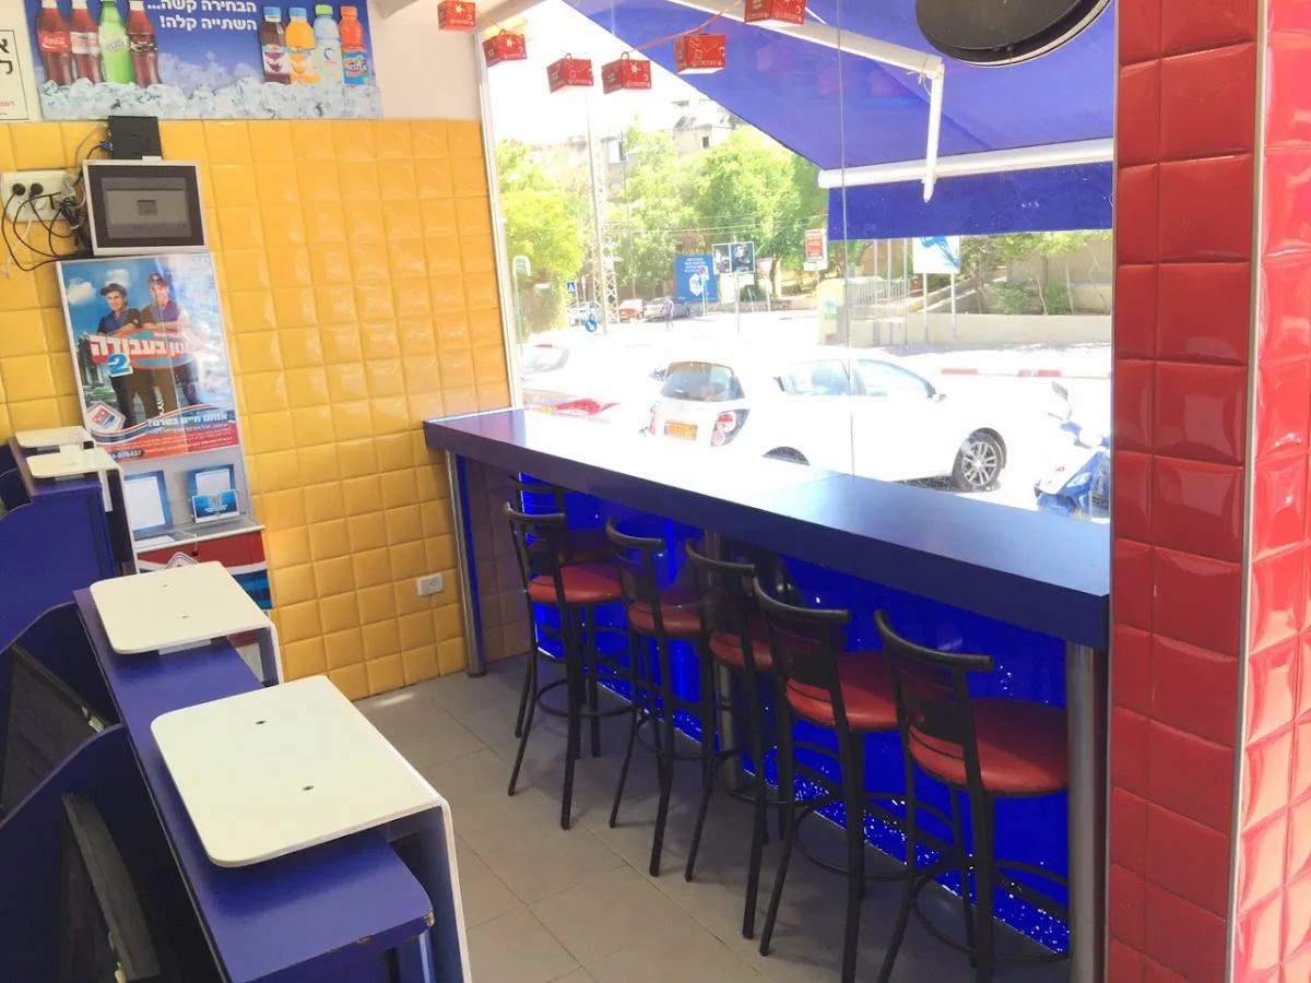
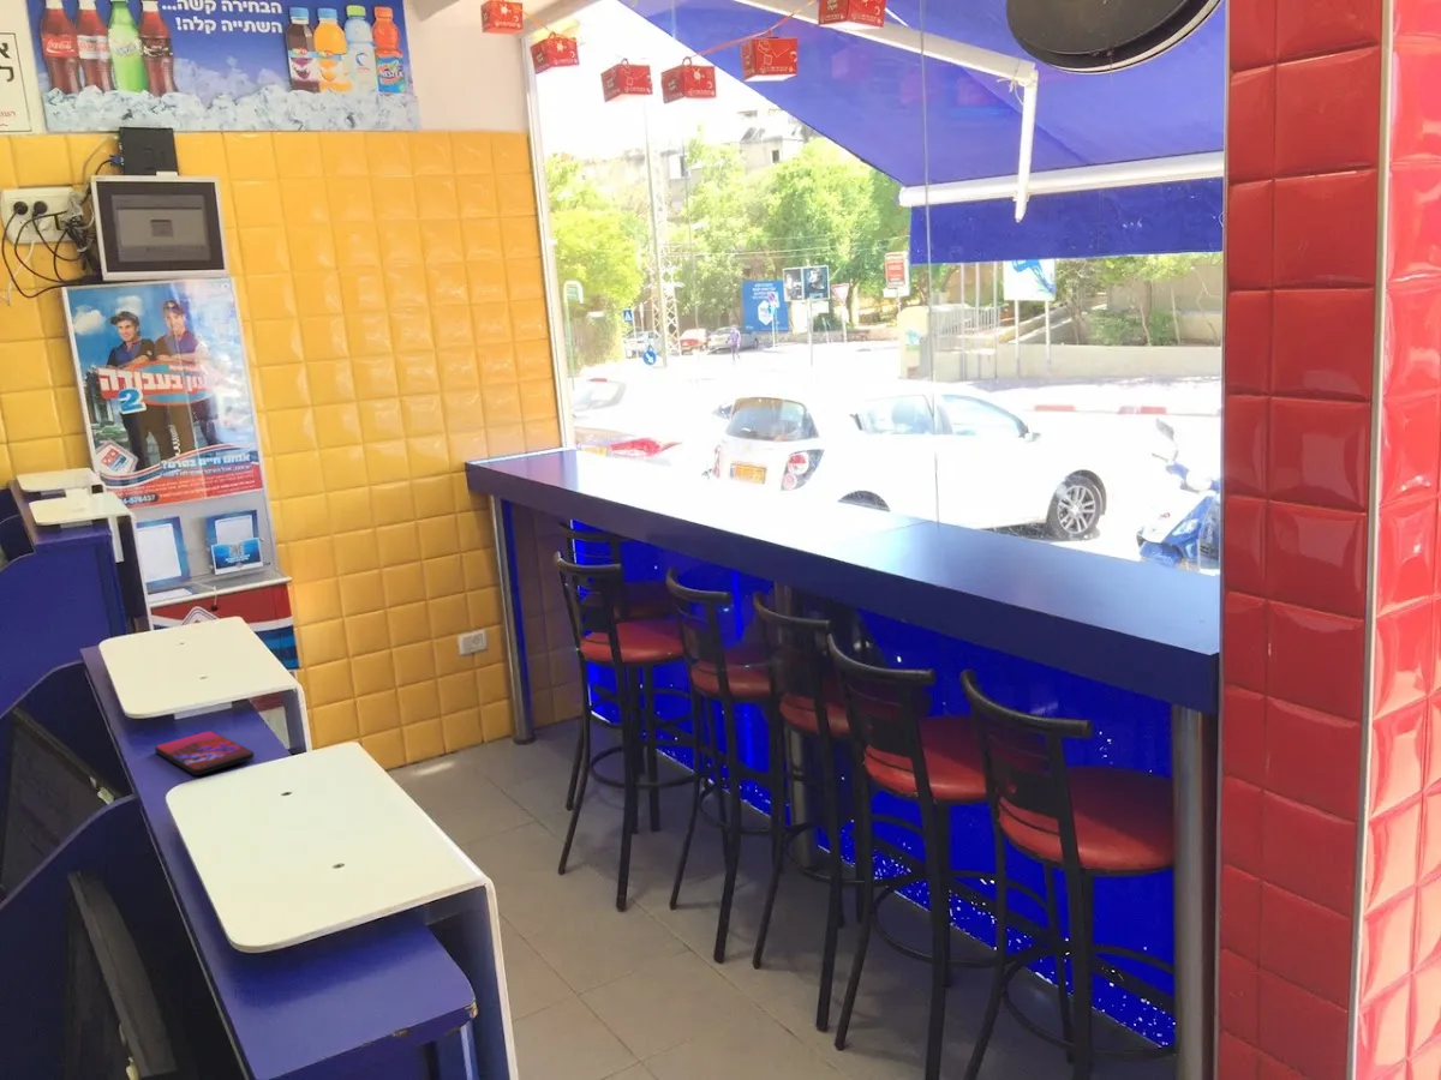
+ smartphone [154,730,256,776]
